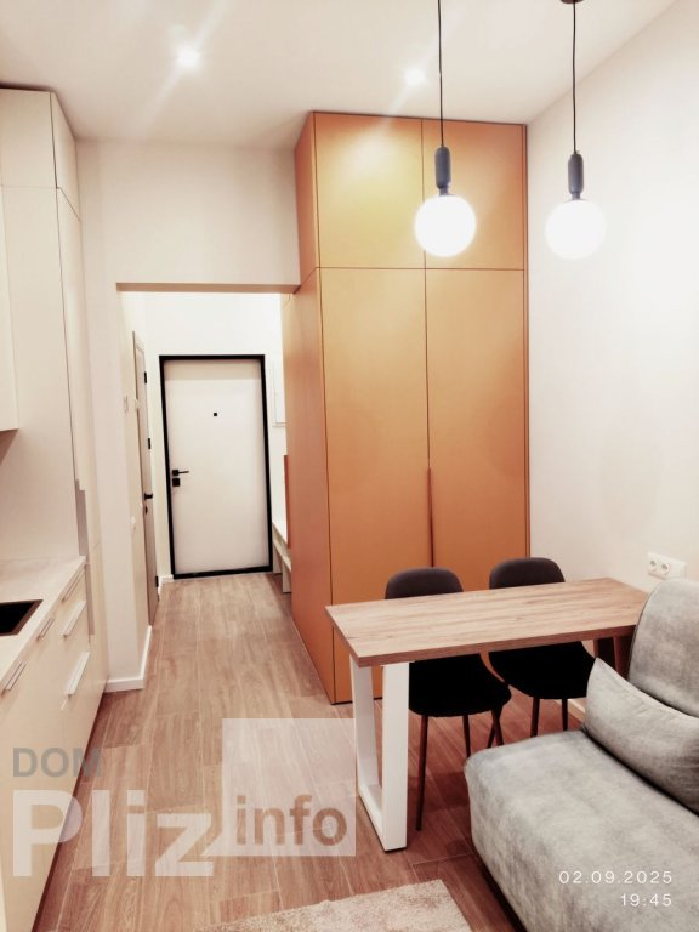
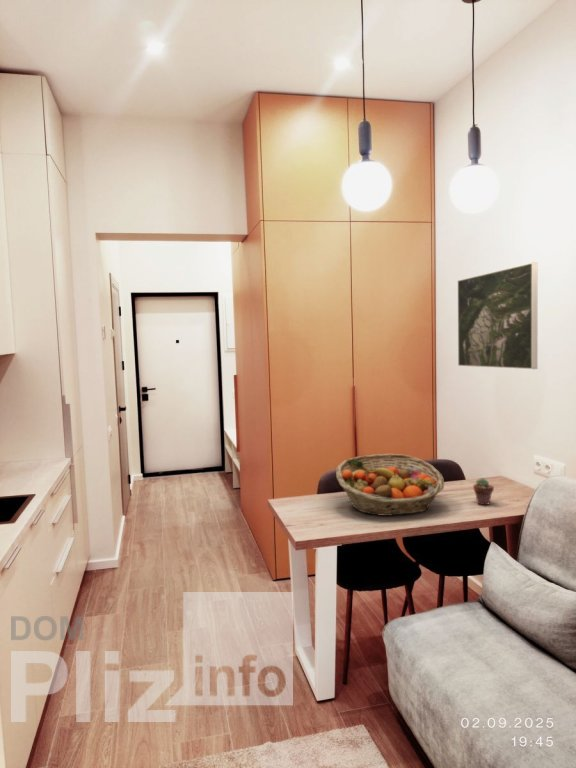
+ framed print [456,262,538,370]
+ potted succulent [472,477,495,506]
+ fruit basket [335,453,445,517]
